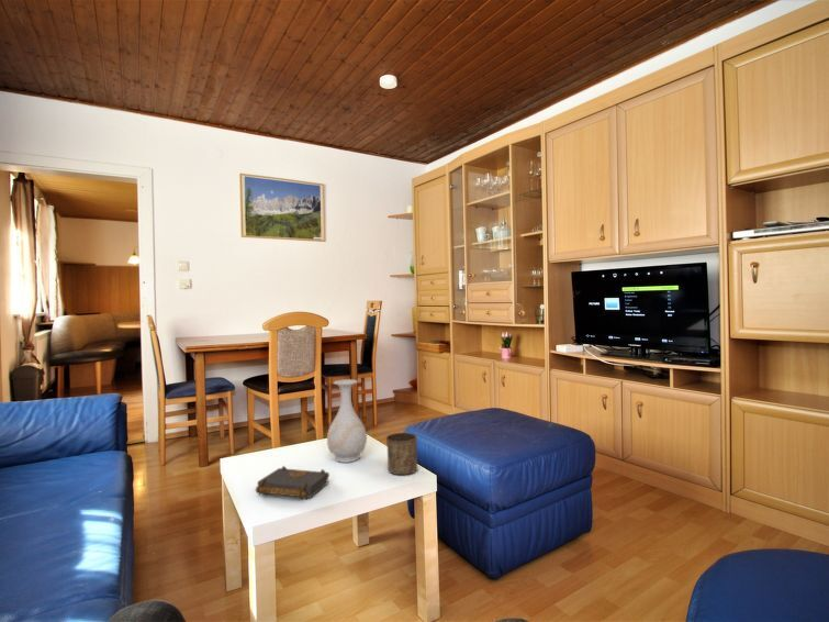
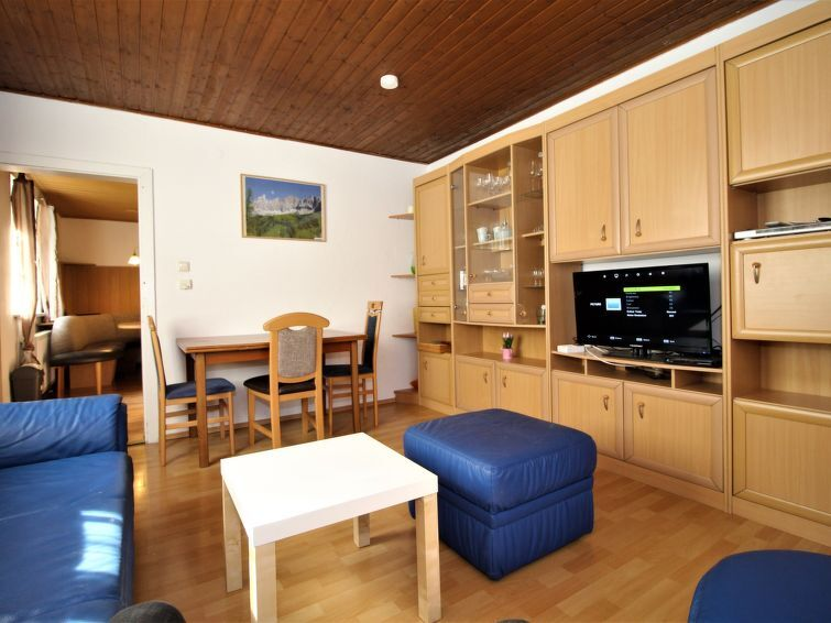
- book [255,465,331,500]
- cup [385,432,418,476]
- vase [326,378,368,464]
